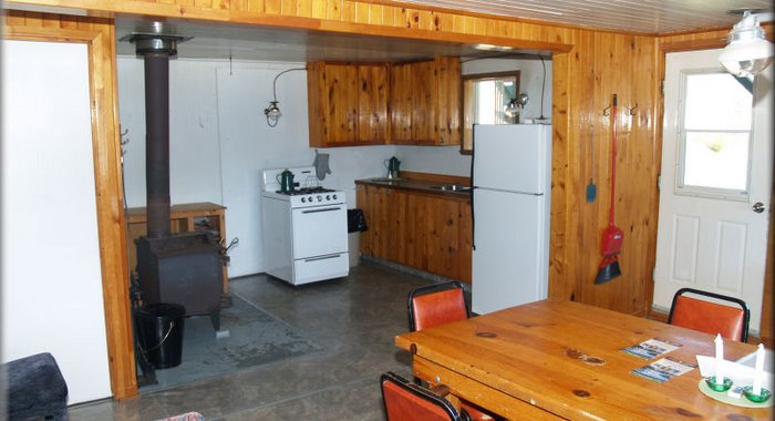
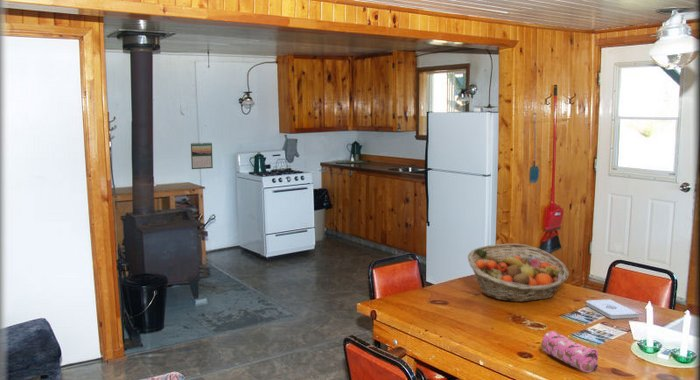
+ calendar [190,142,214,170]
+ fruit basket [467,243,570,303]
+ notepad [585,298,640,320]
+ pencil case [540,330,599,373]
